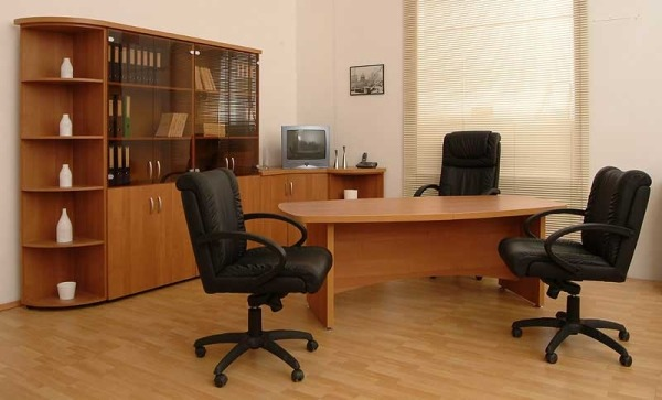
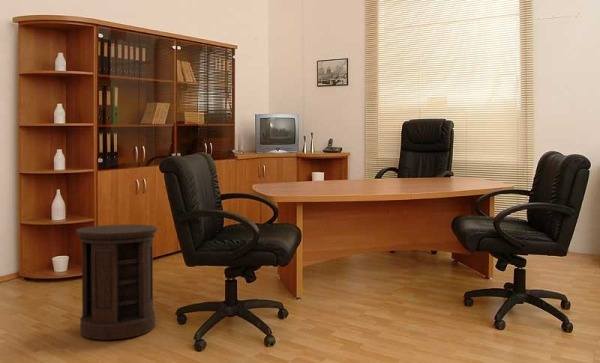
+ side table [75,224,158,340]
